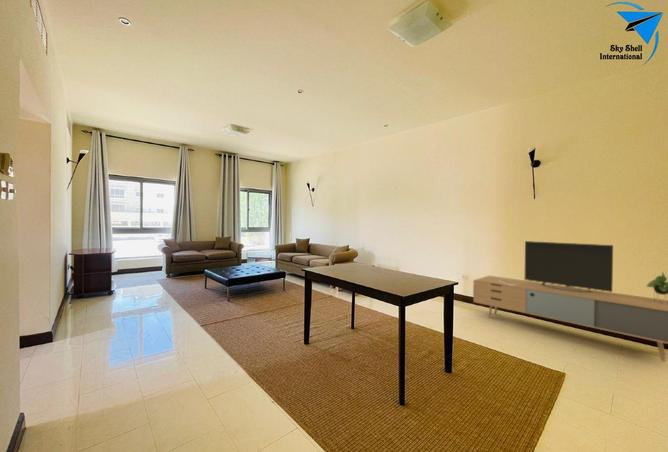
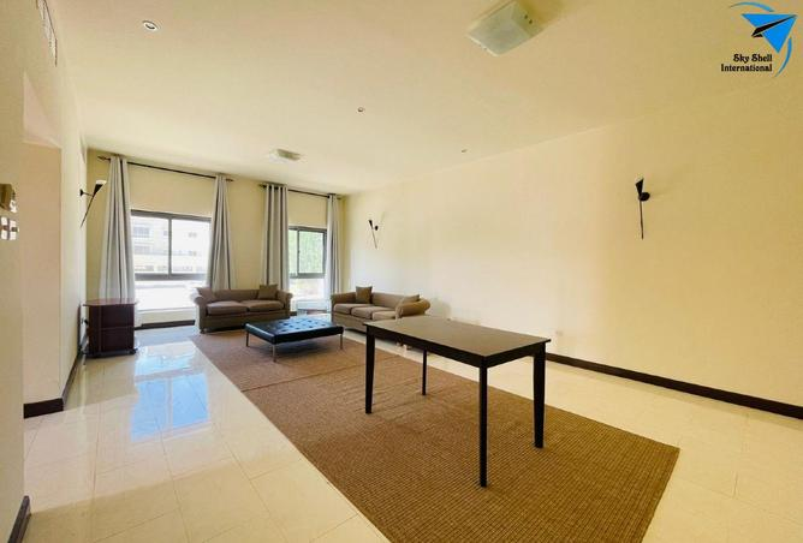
- media console [472,240,668,363]
